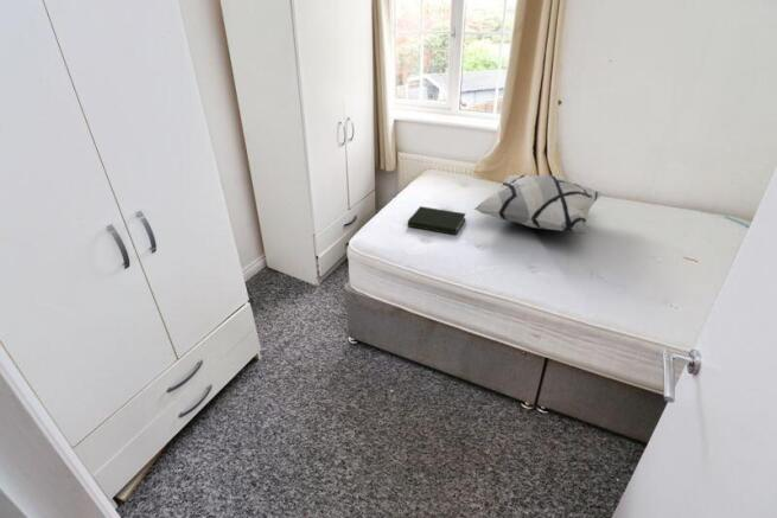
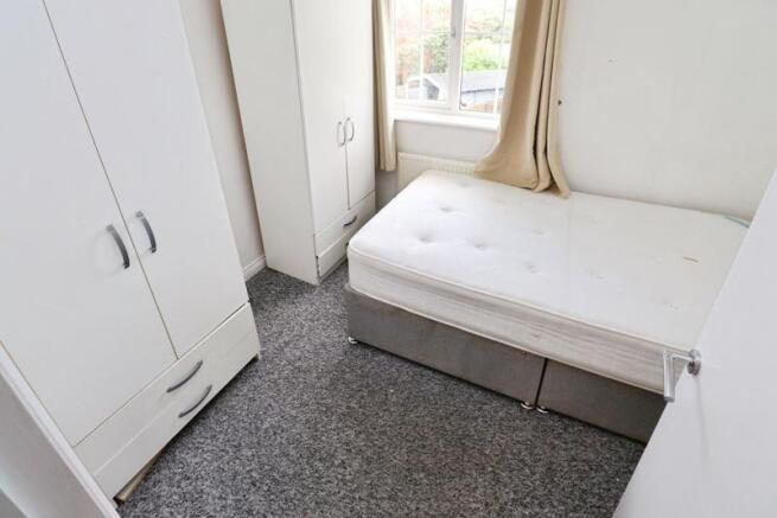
- decorative pillow [473,173,604,235]
- book [407,205,467,236]
